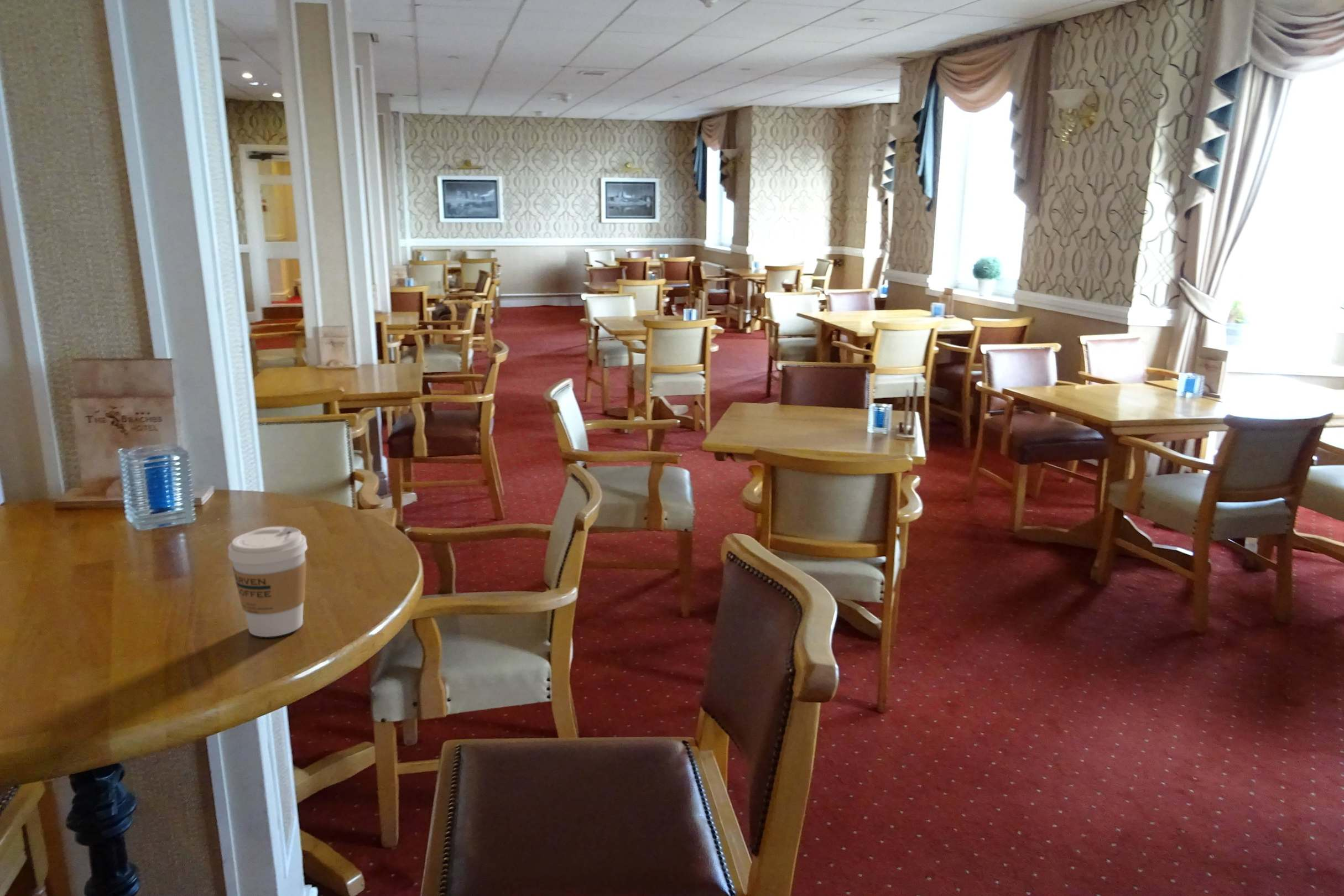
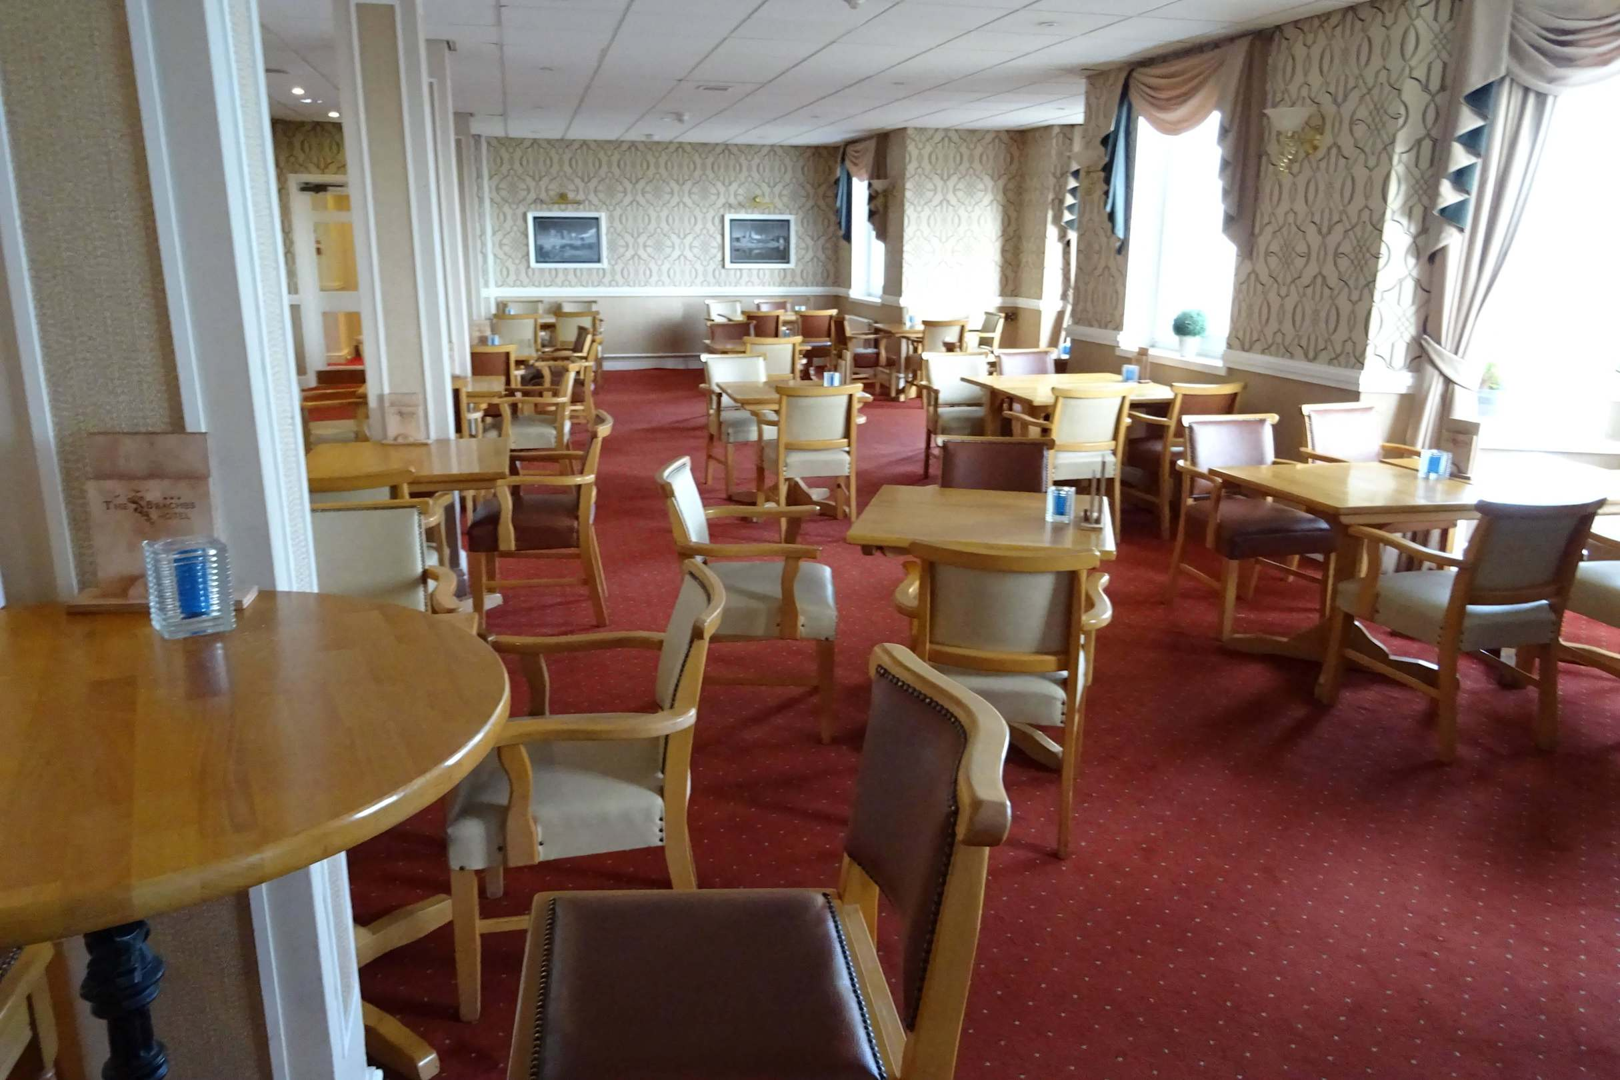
- coffee cup [227,526,308,638]
